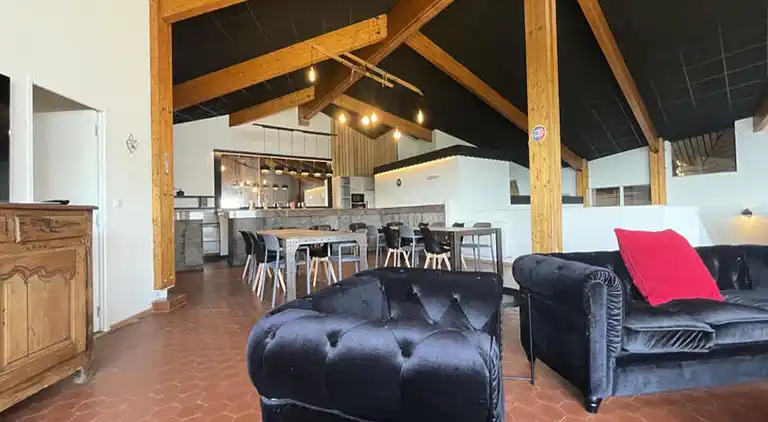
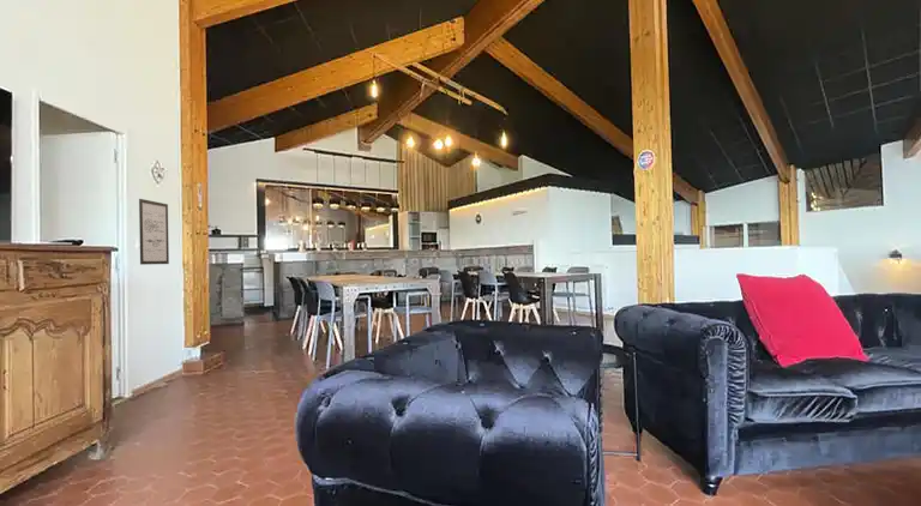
+ wall art [138,198,170,266]
